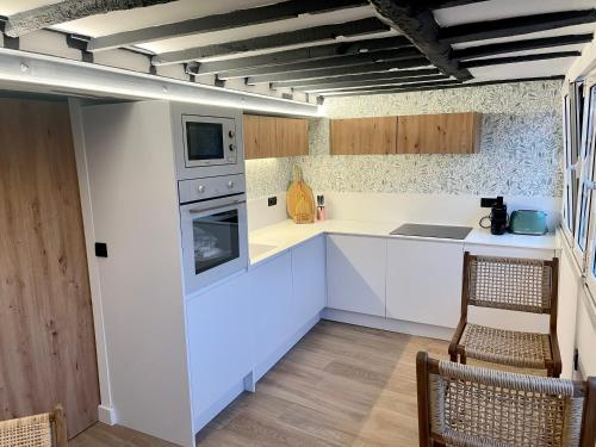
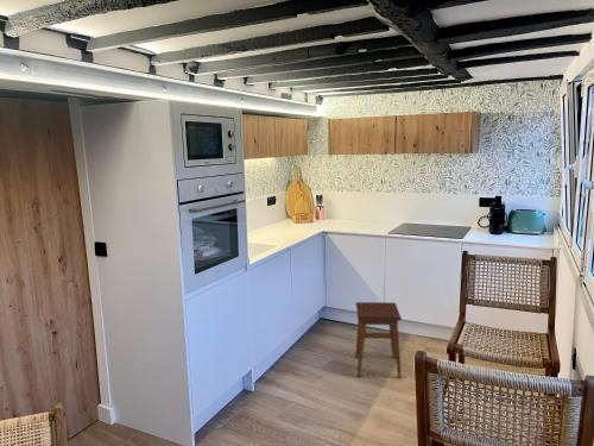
+ stool [354,301,403,379]
